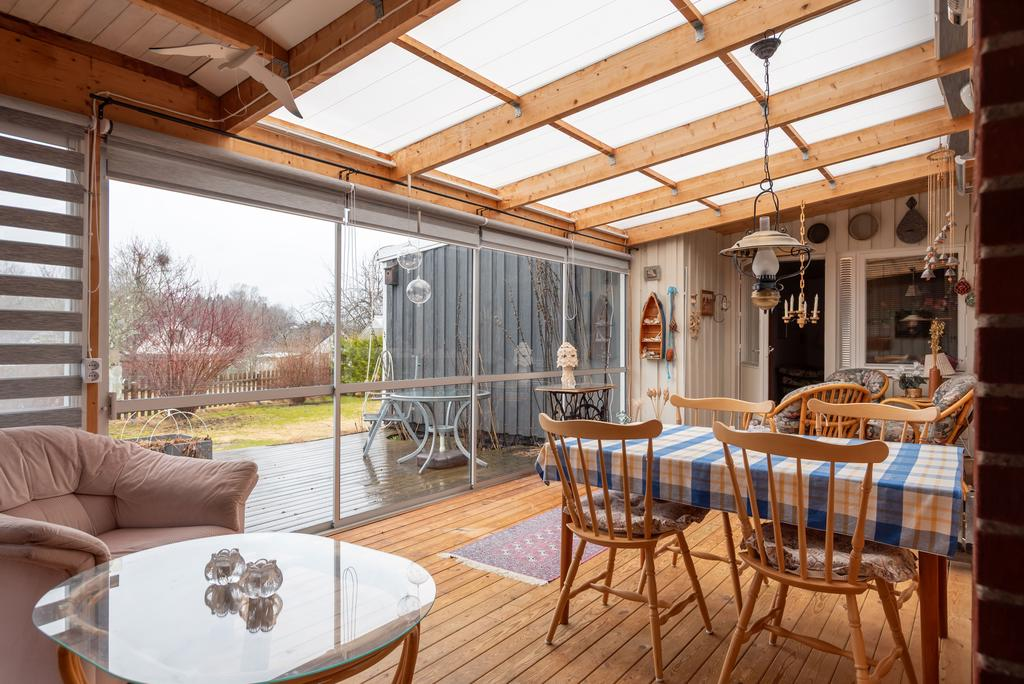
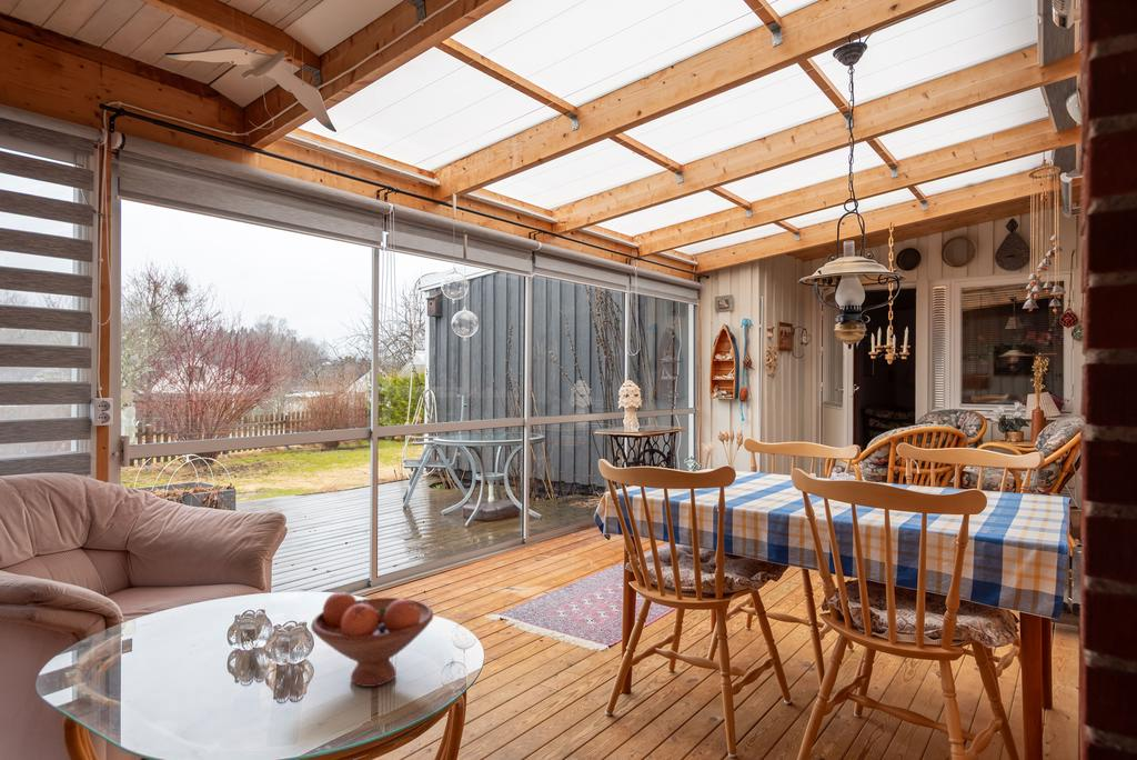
+ fruit bowl [310,591,434,688]
